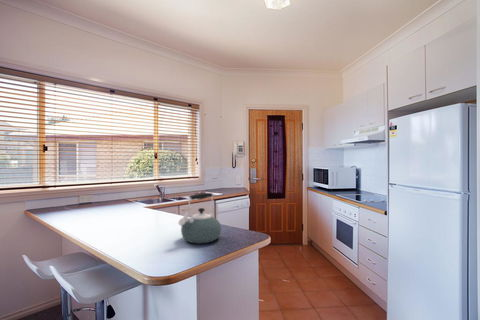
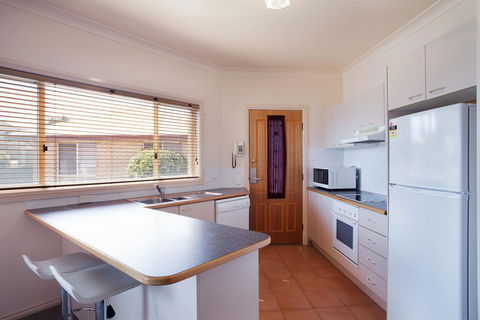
- kettle [177,192,222,245]
